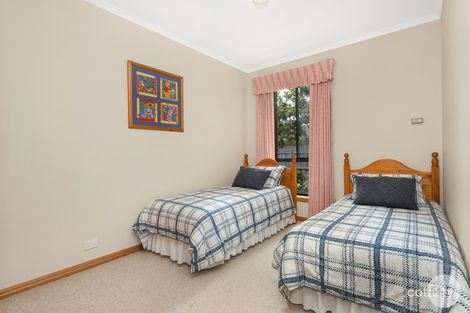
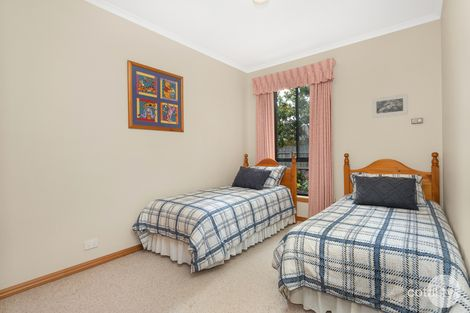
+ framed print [371,93,409,119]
